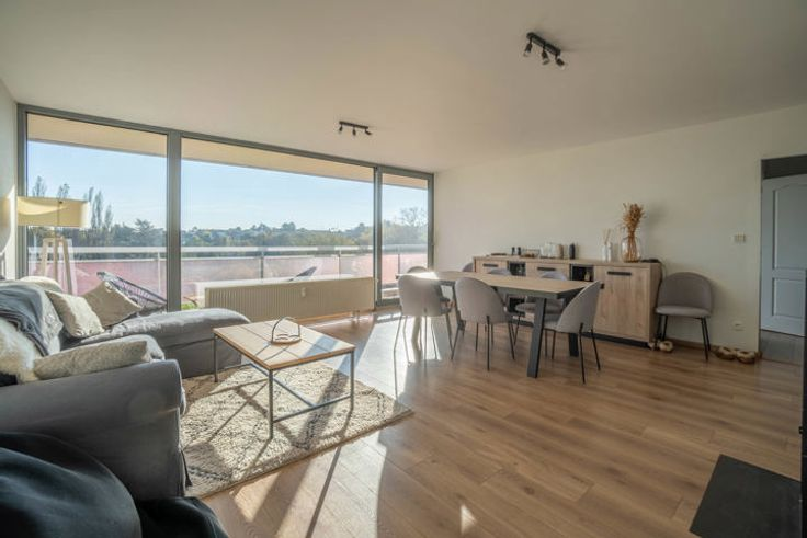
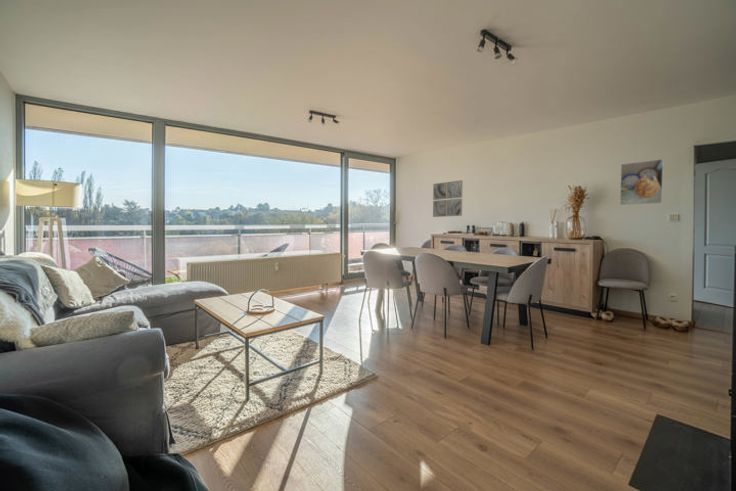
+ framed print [619,158,665,206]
+ wall art [432,179,464,218]
